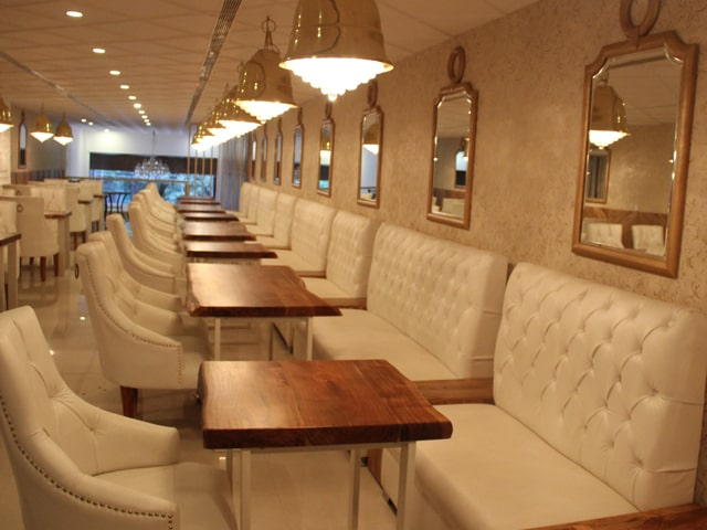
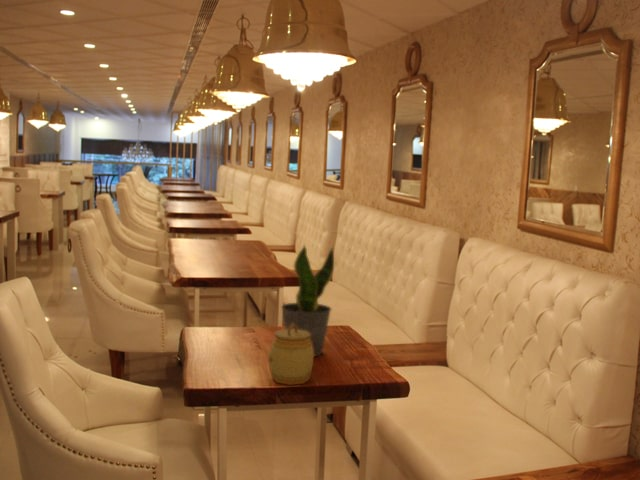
+ jar [268,323,315,386]
+ potted plant [281,244,335,357]
